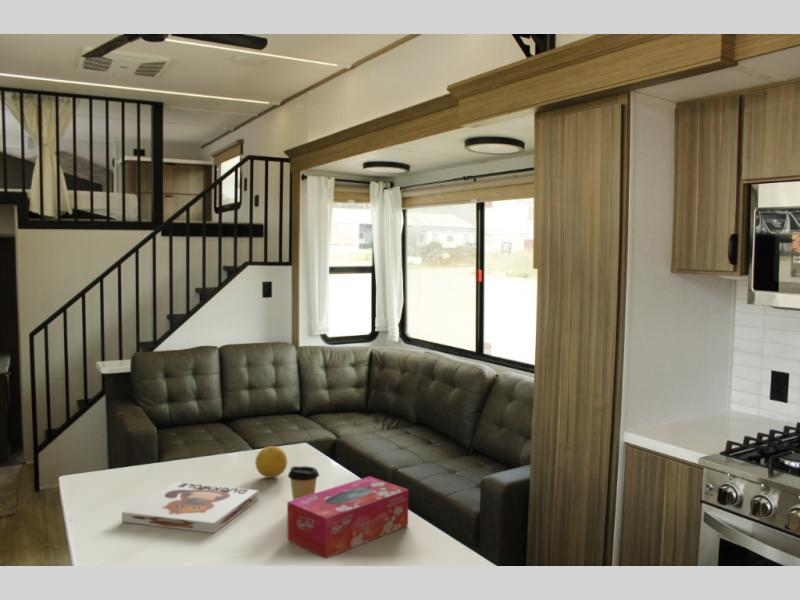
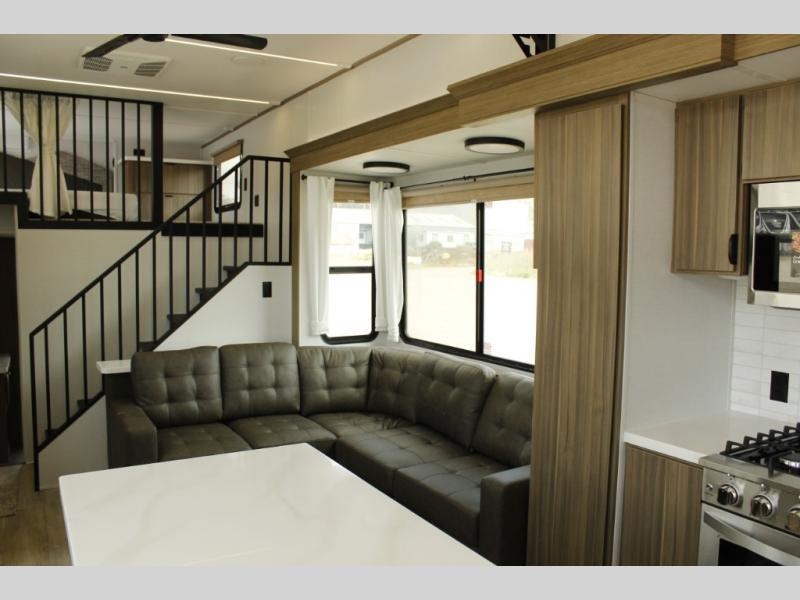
- tissue box [286,475,409,560]
- board game [121,481,260,534]
- coffee cup [287,465,320,500]
- fruit [254,445,288,479]
